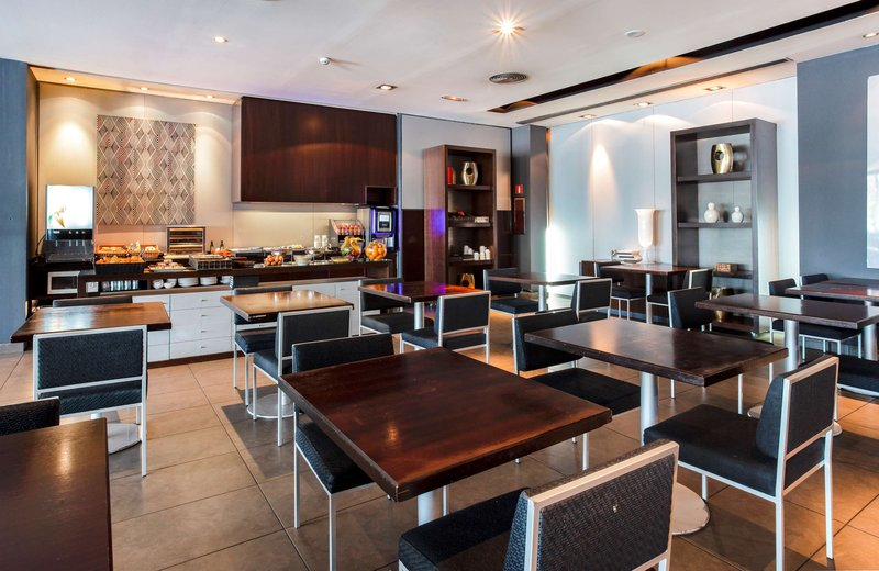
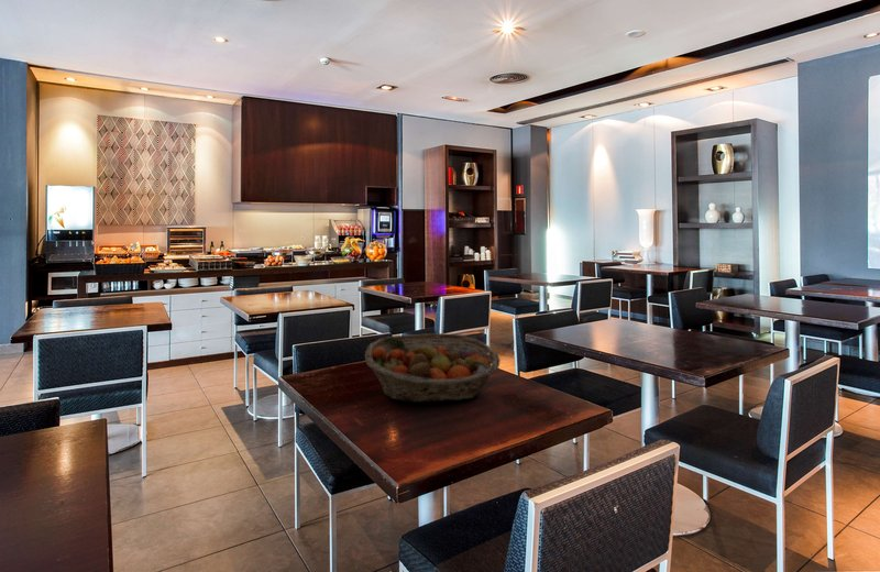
+ fruit basket [364,332,502,404]
